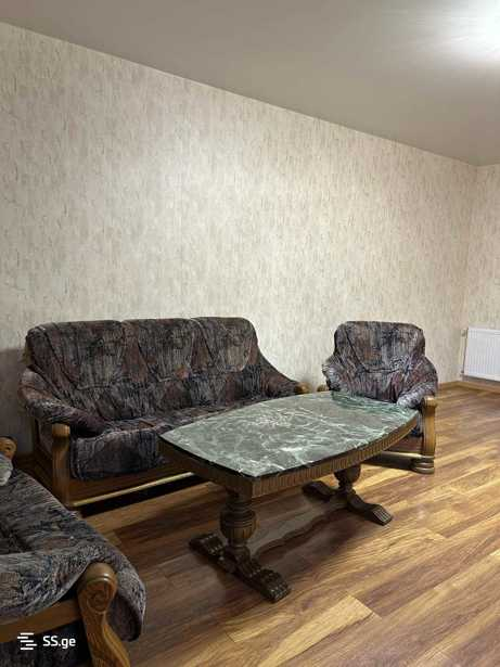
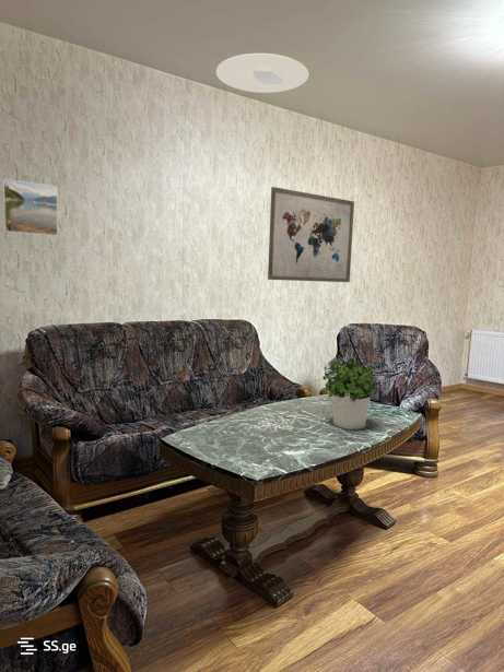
+ potted plant [321,358,378,431]
+ wall art [267,186,355,283]
+ ceiling light [215,52,309,94]
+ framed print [1,178,59,237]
